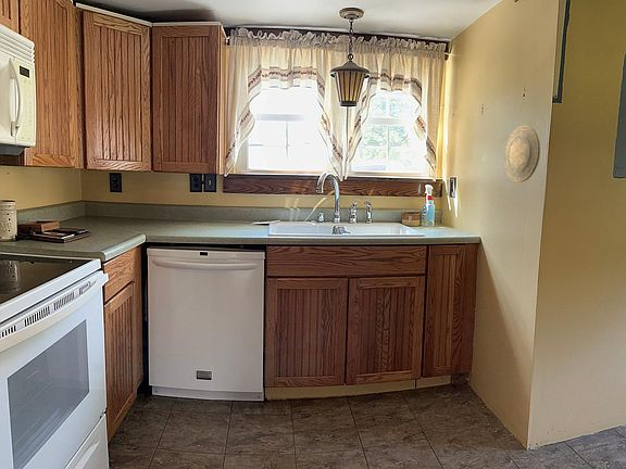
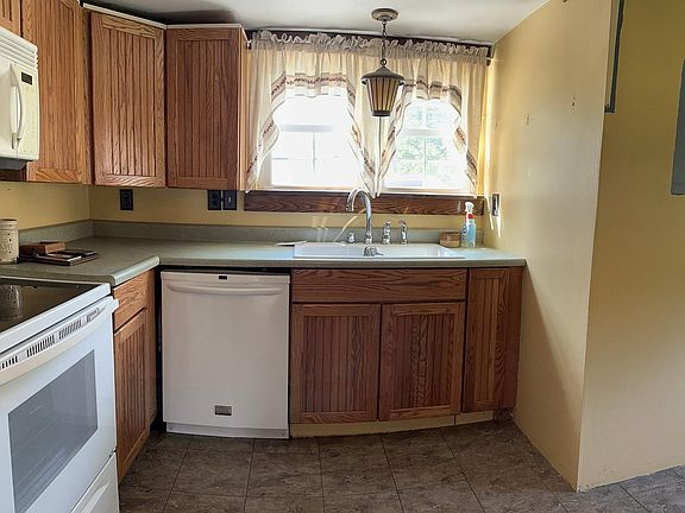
- decorative plate [503,125,541,183]
